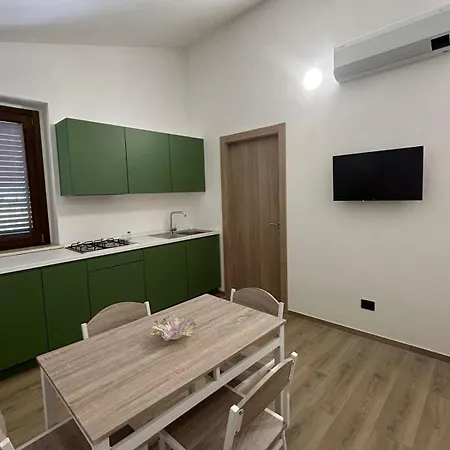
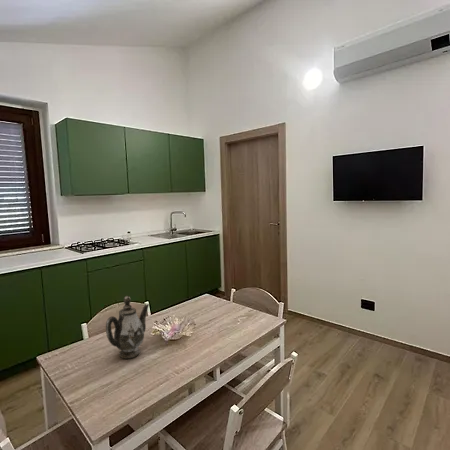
+ teapot [105,295,150,360]
